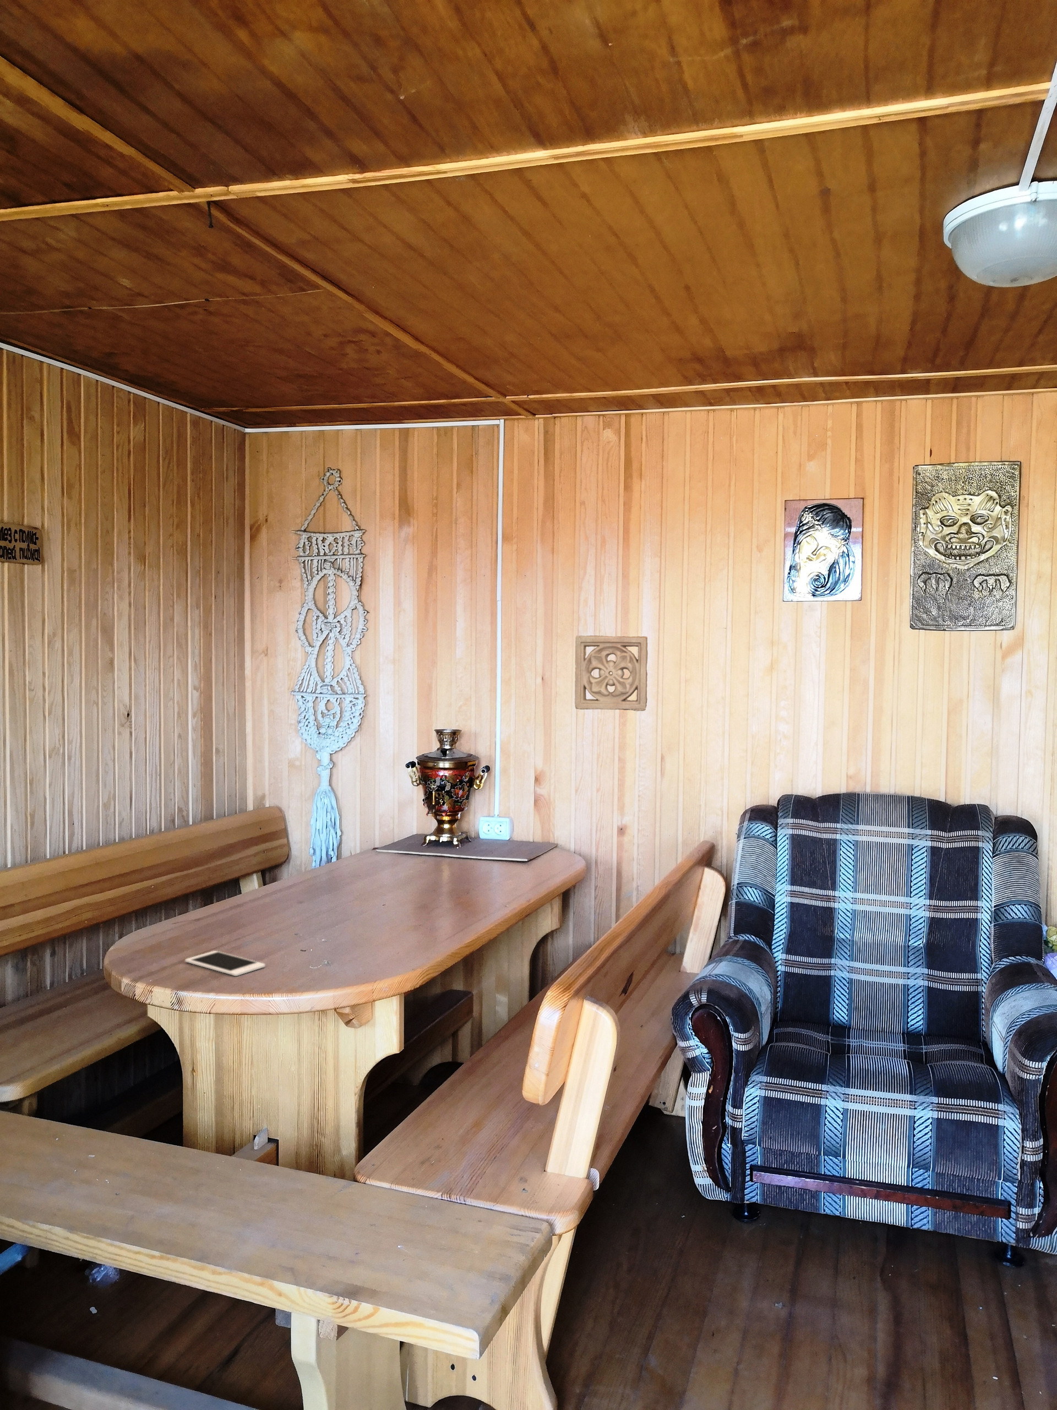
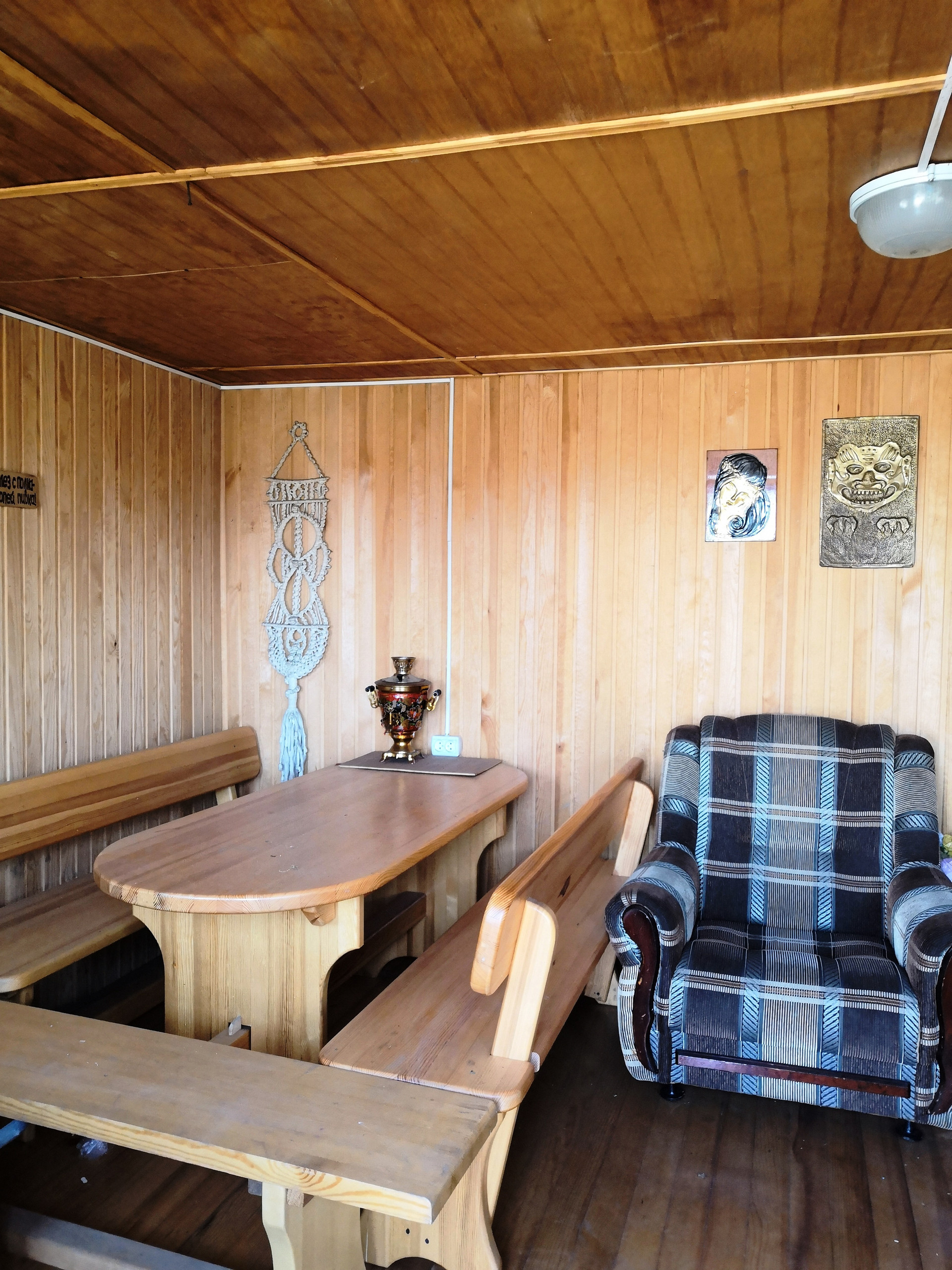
- wall ornament [574,635,648,712]
- cell phone [184,950,265,977]
